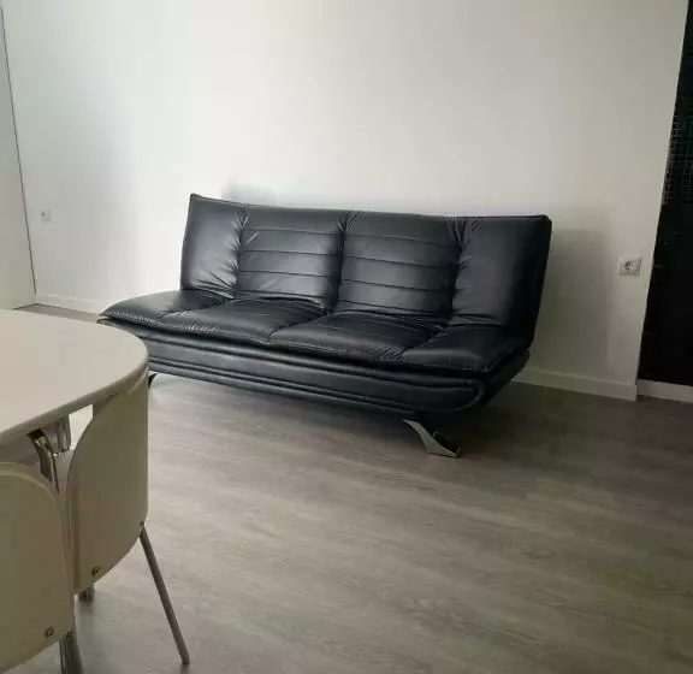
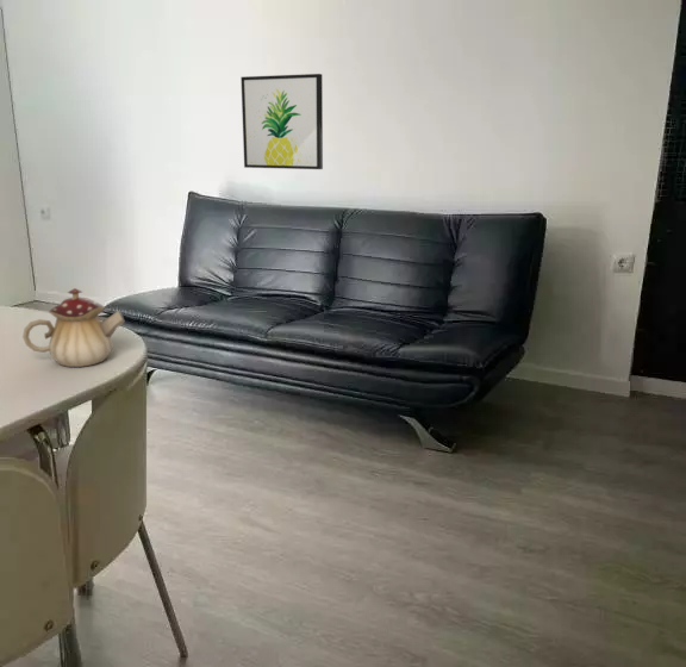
+ wall art [239,73,324,170]
+ teapot [21,287,125,368]
